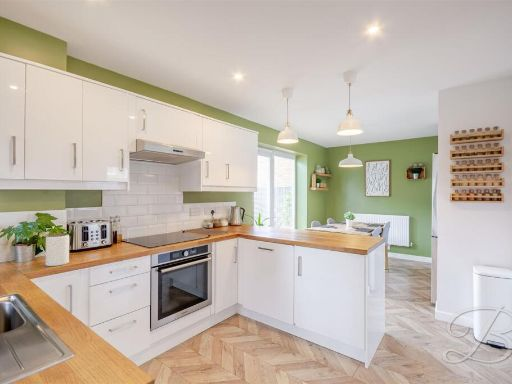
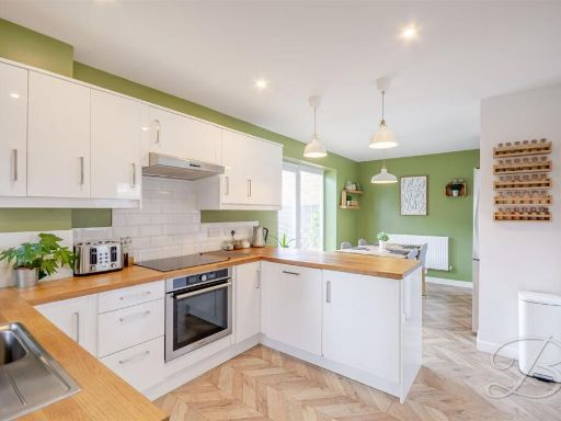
- jar [45,232,70,267]
